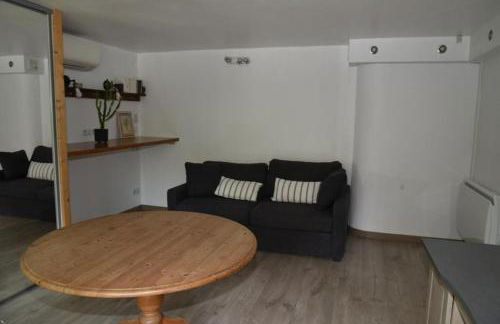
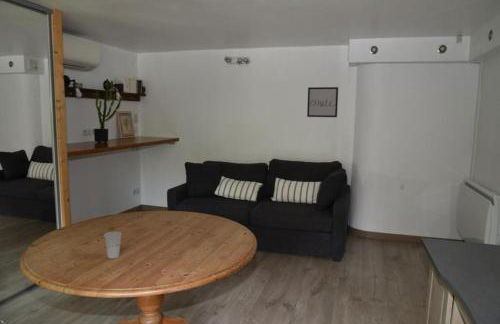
+ wall art [306,86,339,118]
+ cup [103,231,123,260]
